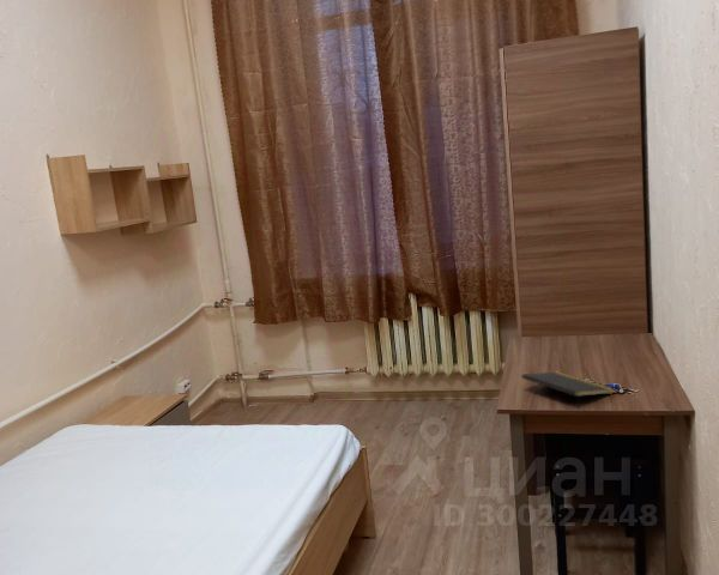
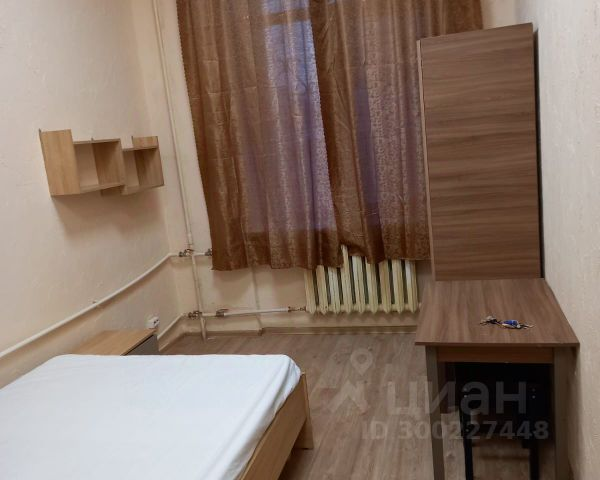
- notepad [521,371,616,407]
